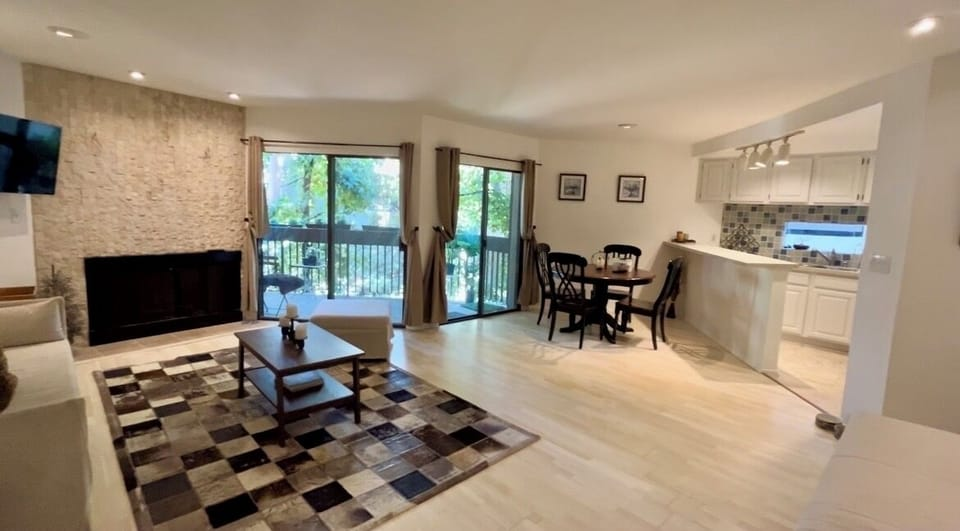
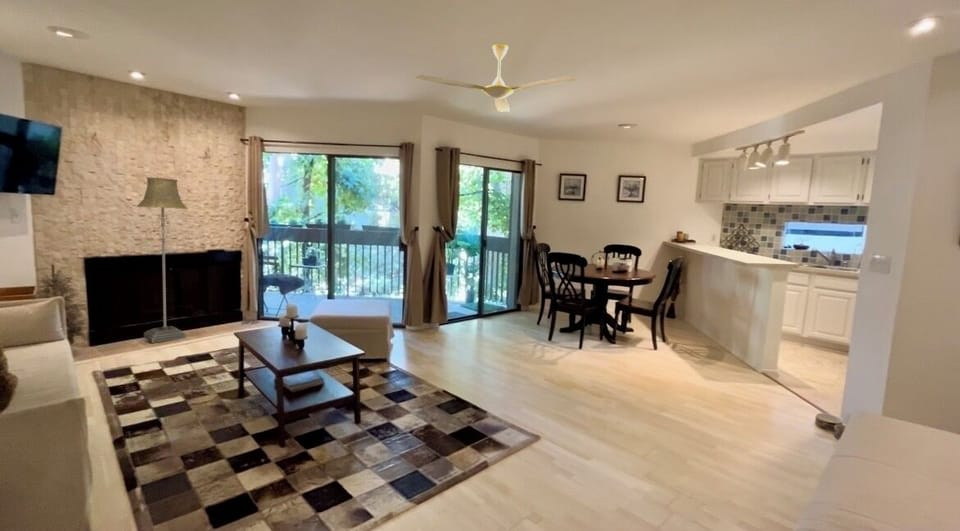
+ floor lamp [136,176,189,344]
+ ceiling fan [415,43,576,113]
